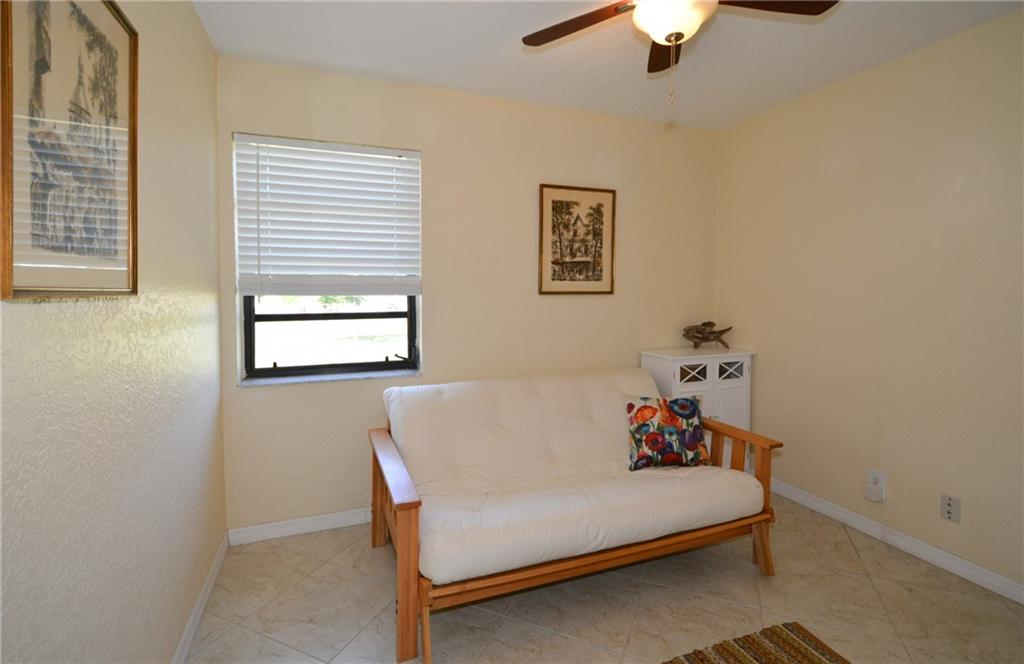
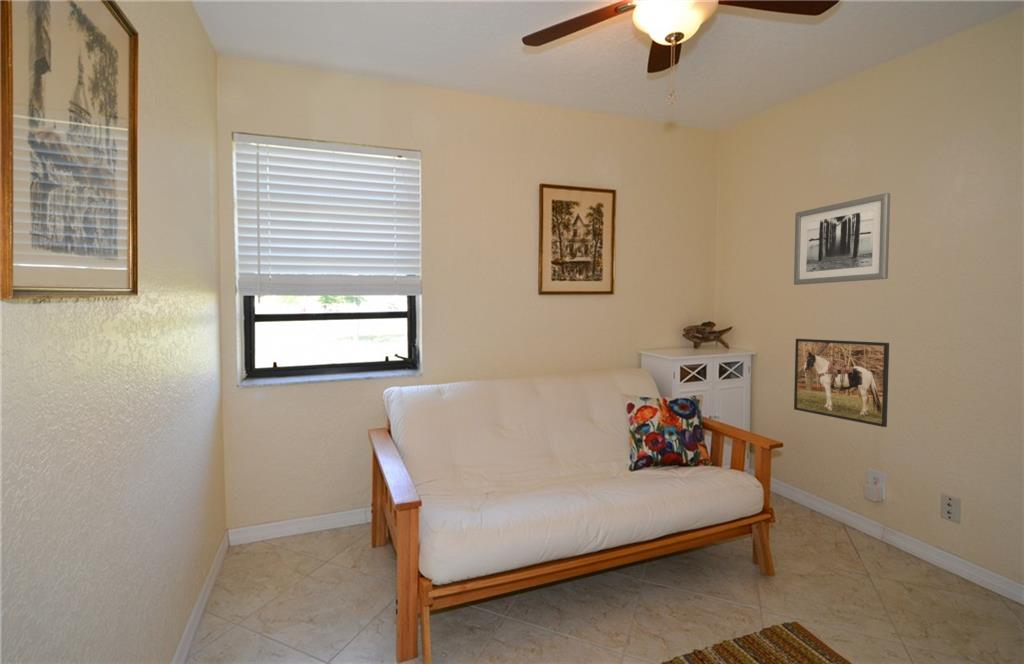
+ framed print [793,338,890,428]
+ wall art [793,192,891,286]
